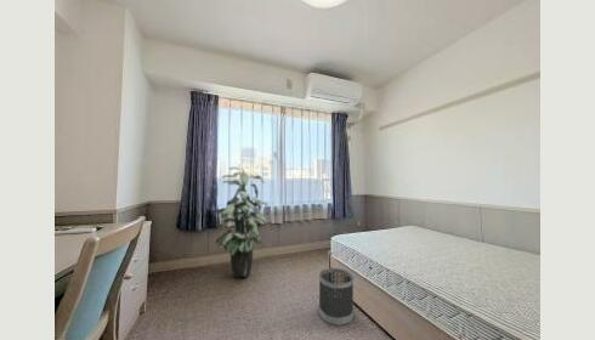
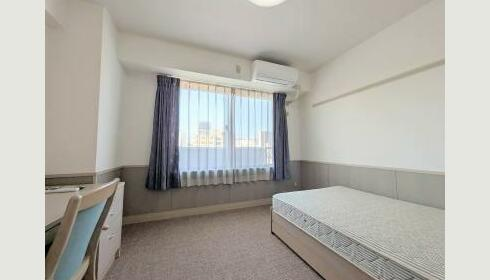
- indoor plant [211,165,268,278]
- wastebasket [318,267,355,327]
